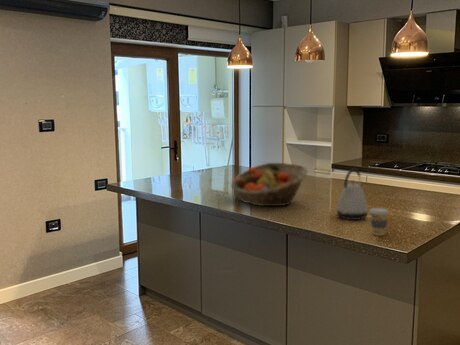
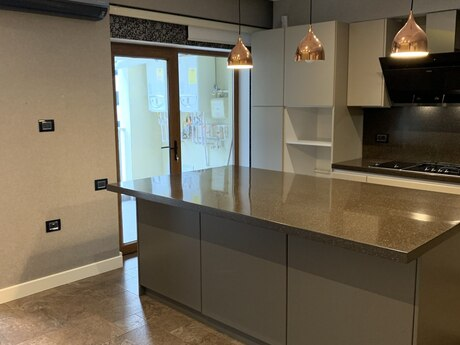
- coffee cup [369,207,390,237]
- kettle [335,167,370,221]
- fruit basket [230,162,309,207]
